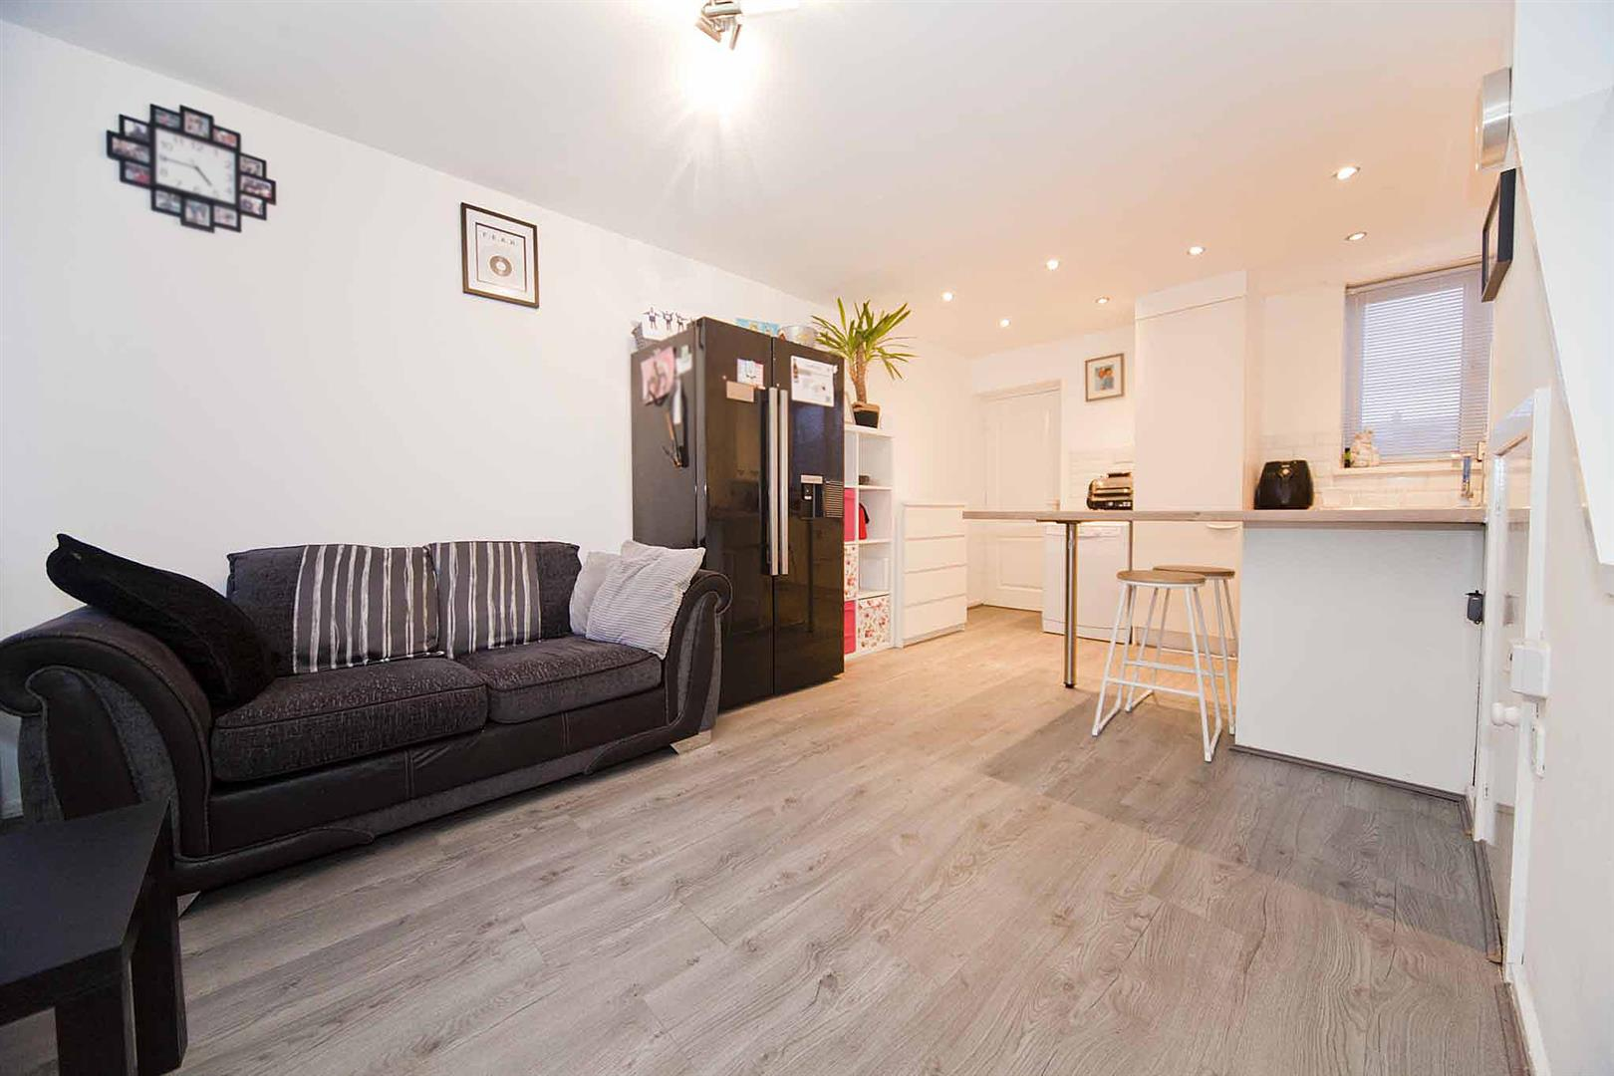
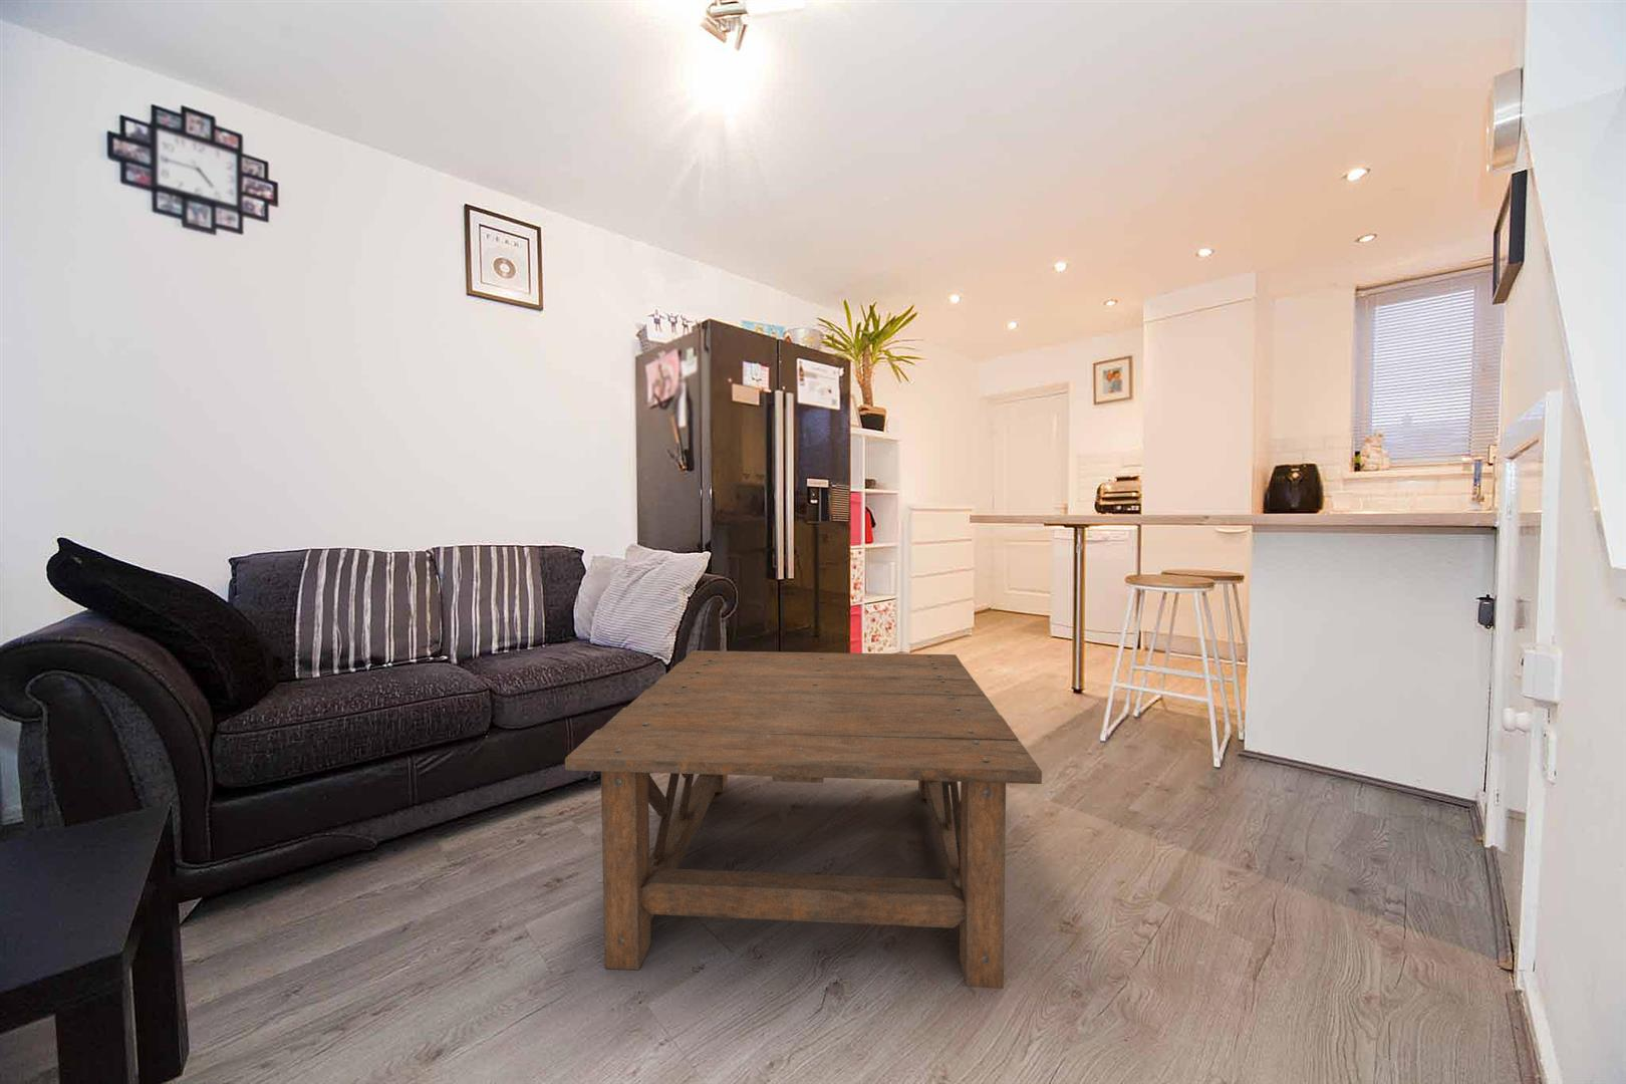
+ coffee table [564,650,1043,990]
